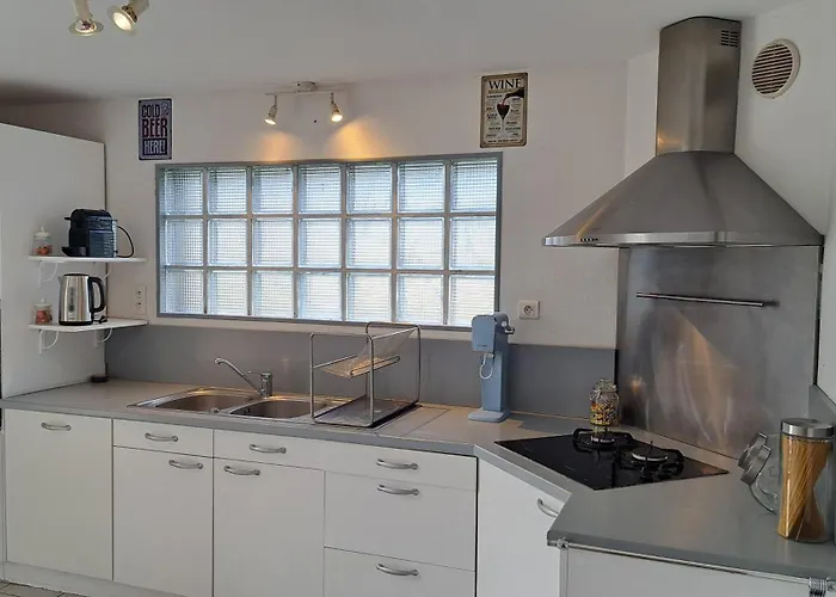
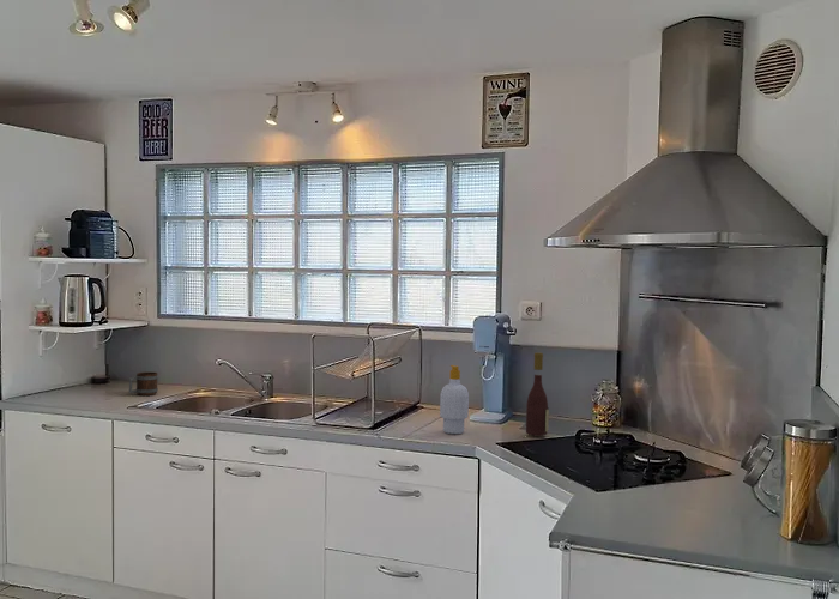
+ wine bottle [525,351,550,437]
+ mug [128,371,159,397]
+ soap bottle [439,364,470,435]
